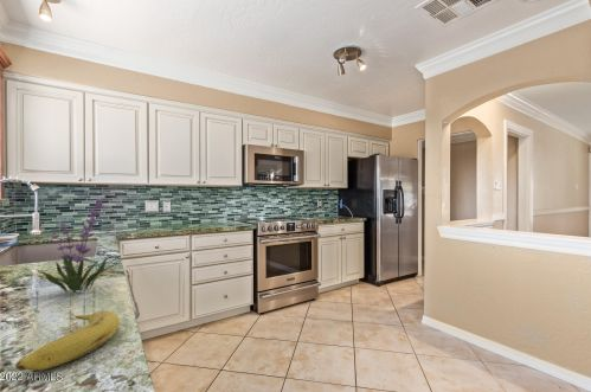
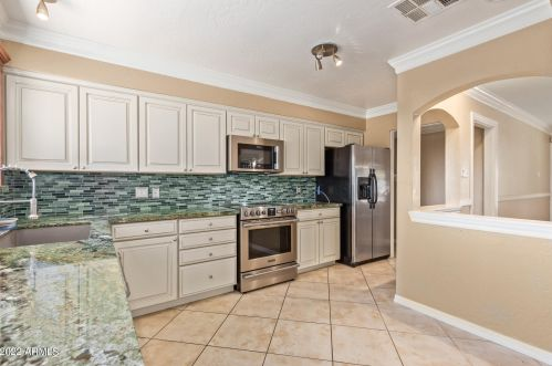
- fruit [14,309,121,372]
- plant [36,197,118,294]
